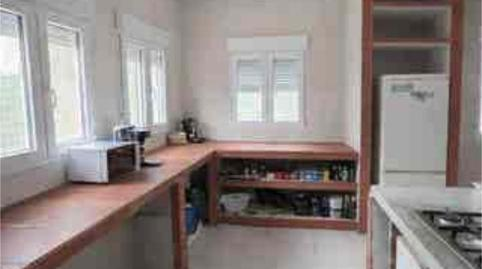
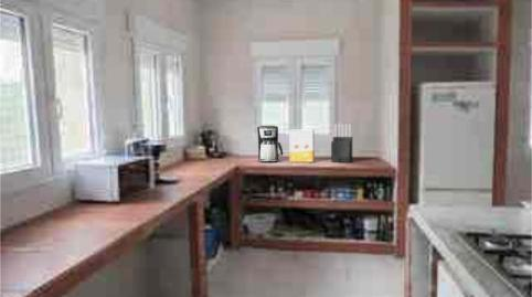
+ cereal box [288,129,316,163]
+ coffee maker [256,125,284,163]
+ knife block [330,124,353,163]
